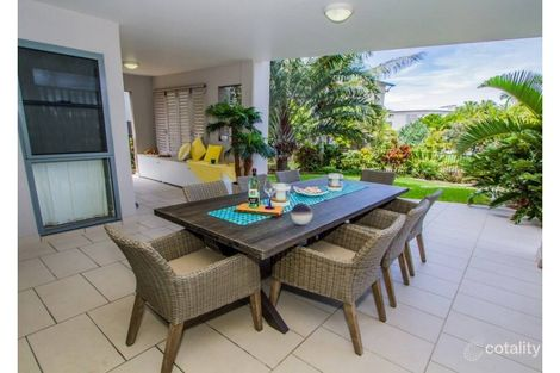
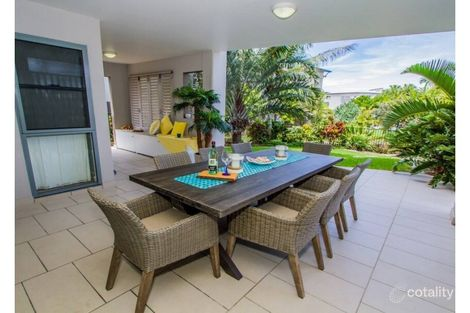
- speaker [290,203,313,225]
